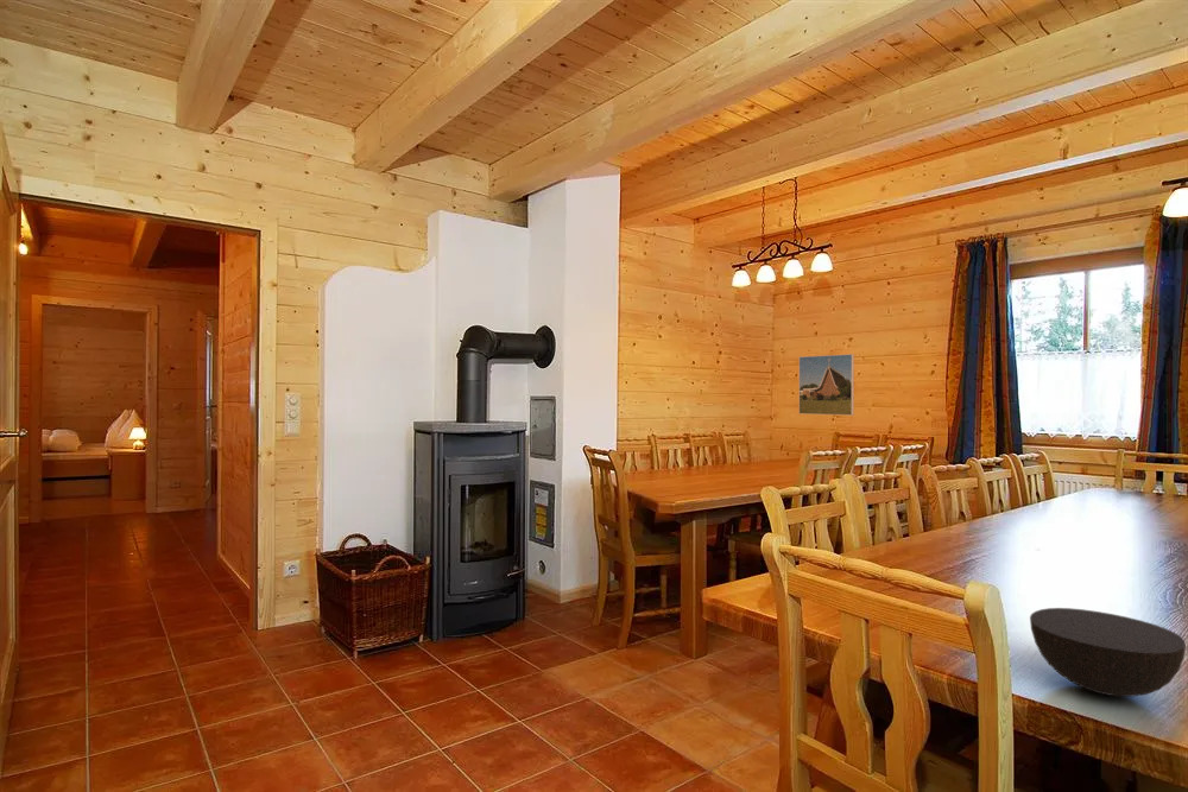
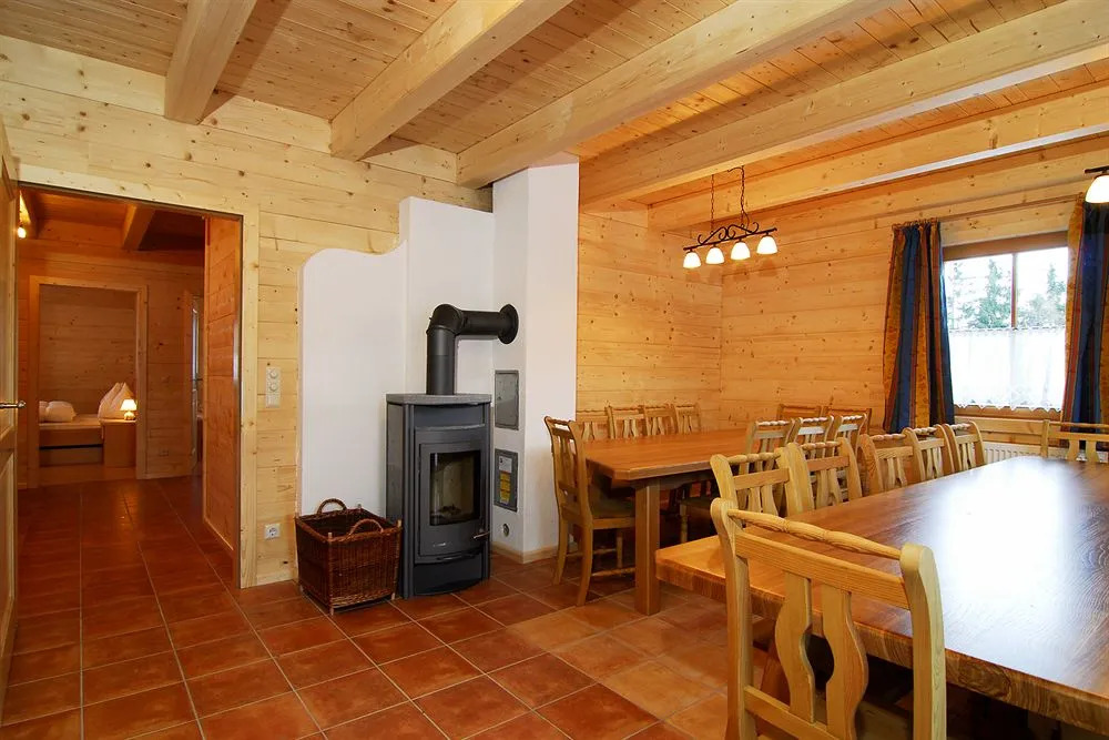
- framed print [798,353,855,417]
- bowl [1029,607,1187,698]
